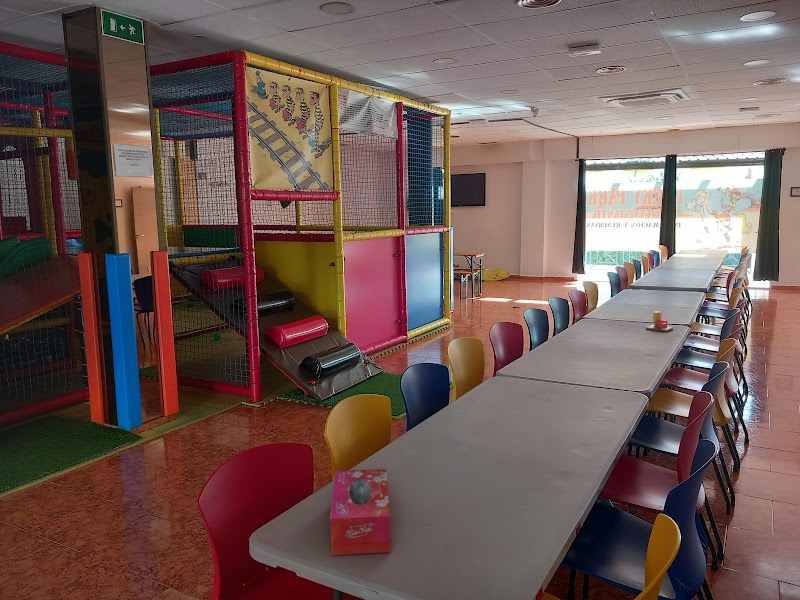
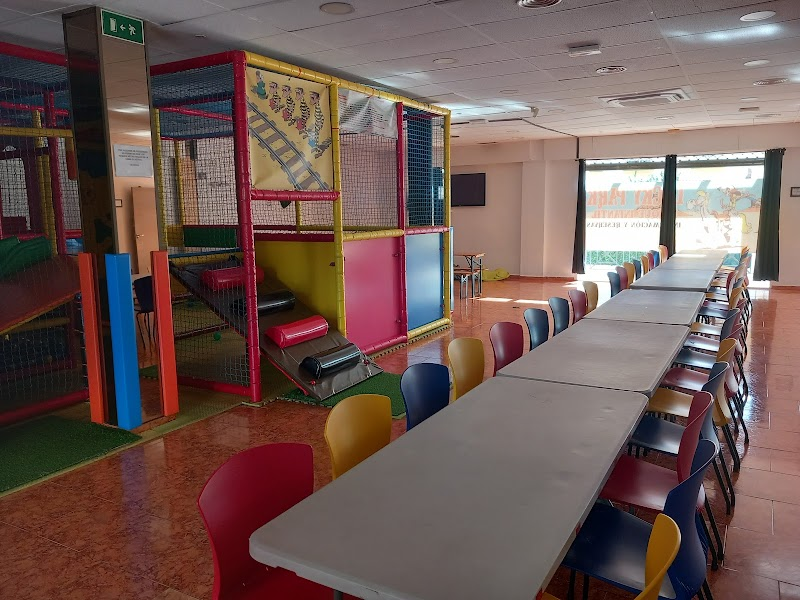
- tissue box [329,468,392,556]
- candle [645,310,674,333]
